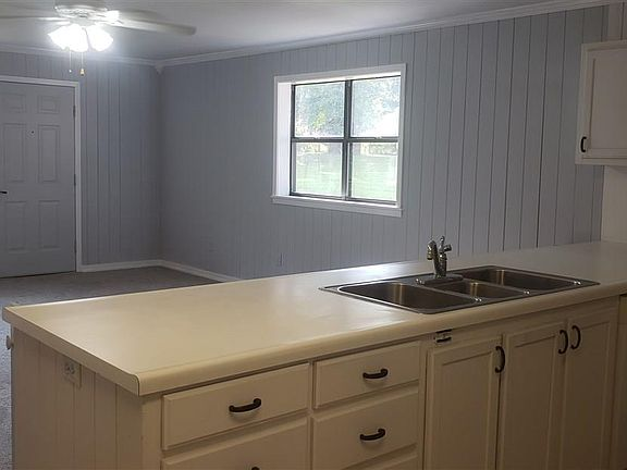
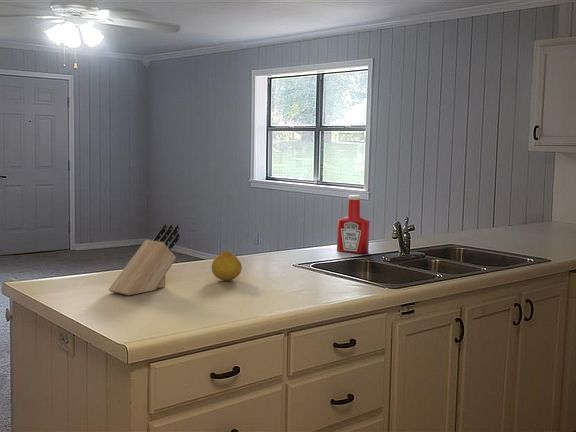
+ fruit [211,251,243,281]
+ knife block [108,223,181,296]
+ soap bottle [336,194,370,254]
